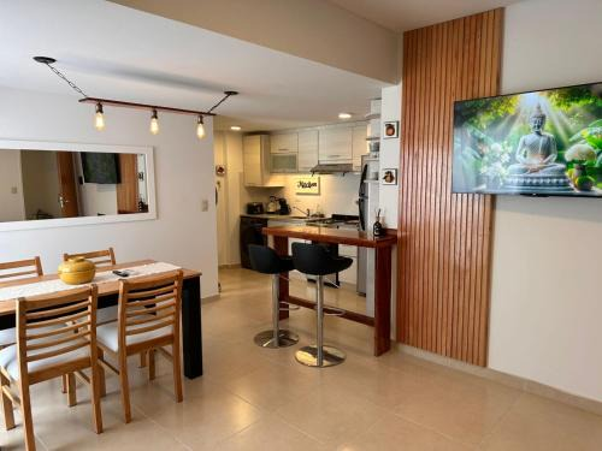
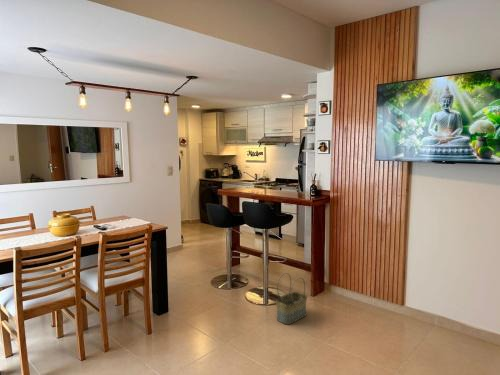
+ basket [275,272,308,325]
